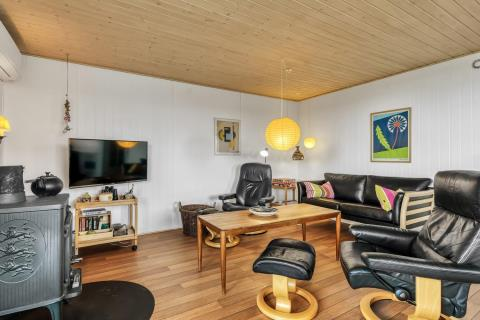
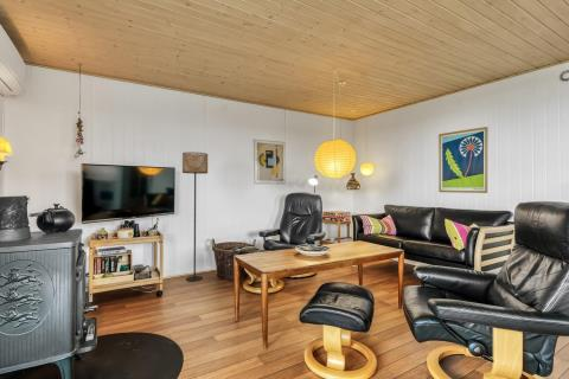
+ floor lamp [181,152,209,282]
